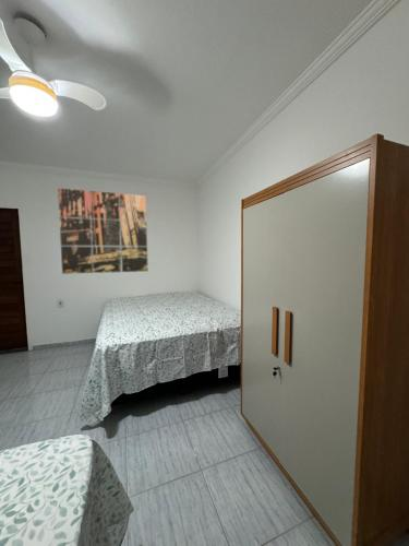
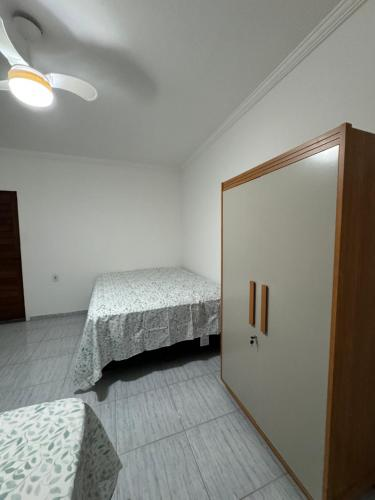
- wall art [57,187,149,275]
